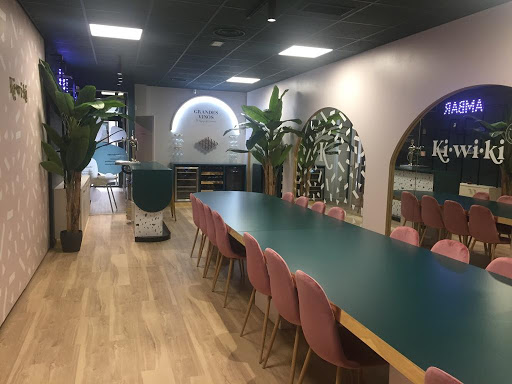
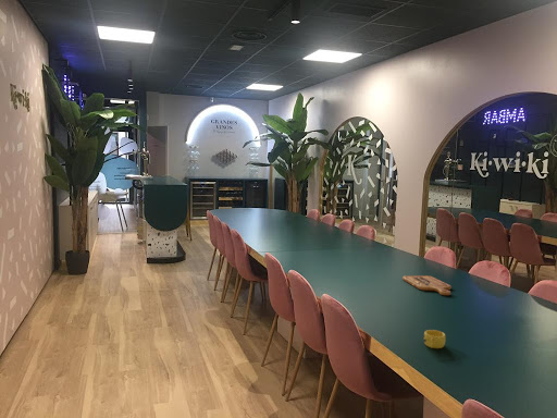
+ cup [423,329,447,349]
+ cutting board [401,274,453,296]
